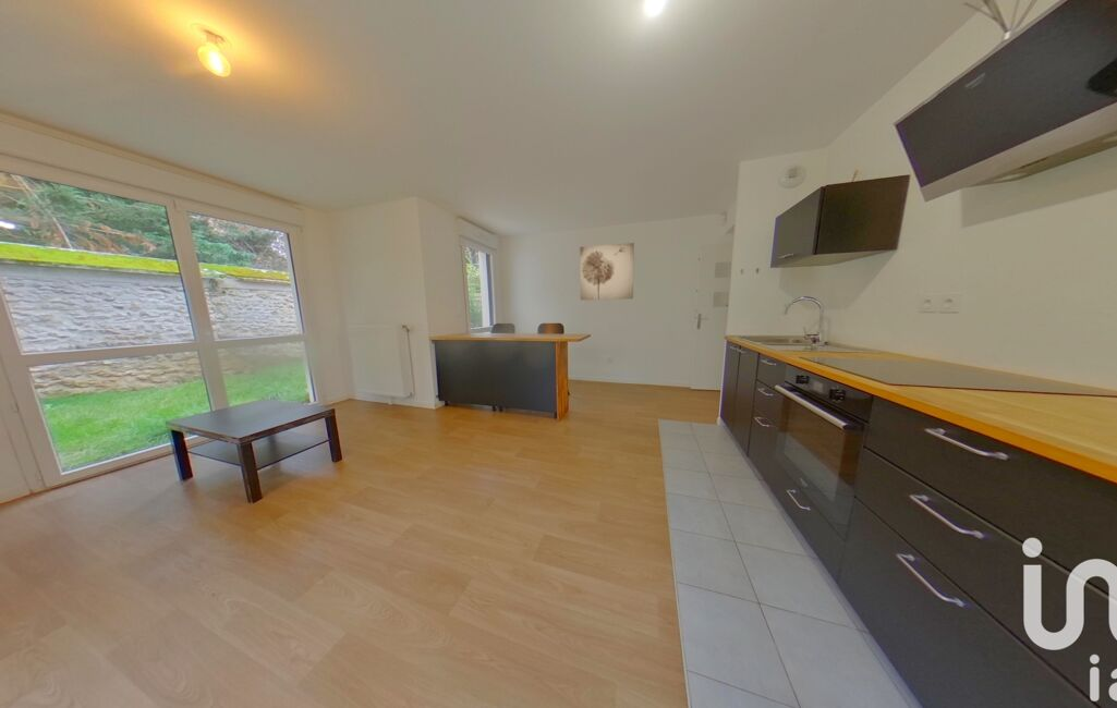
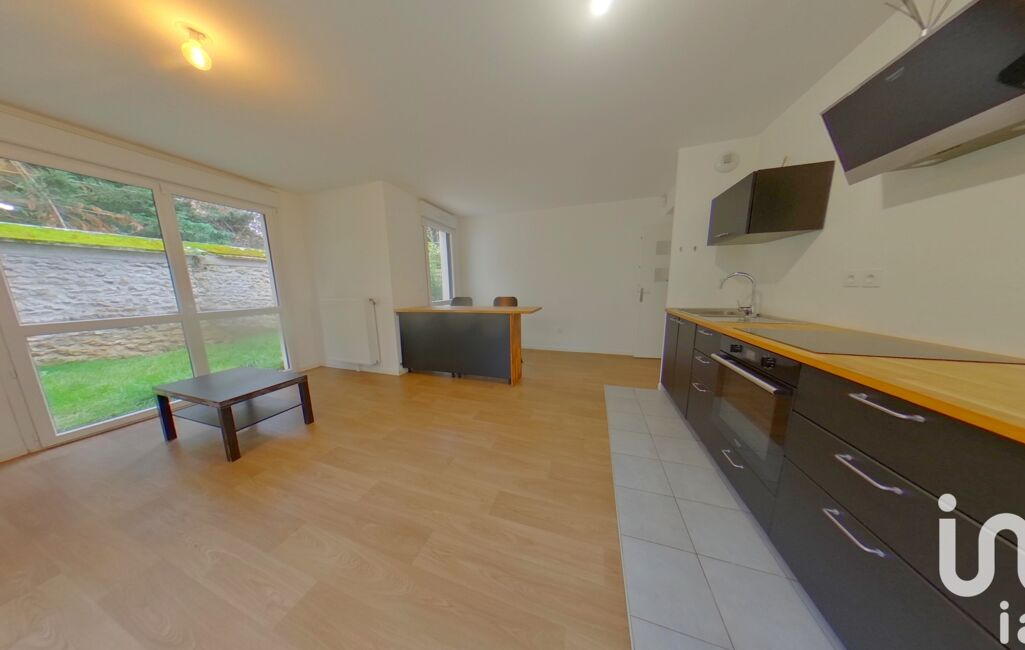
- wall art [579,242,635,301]
